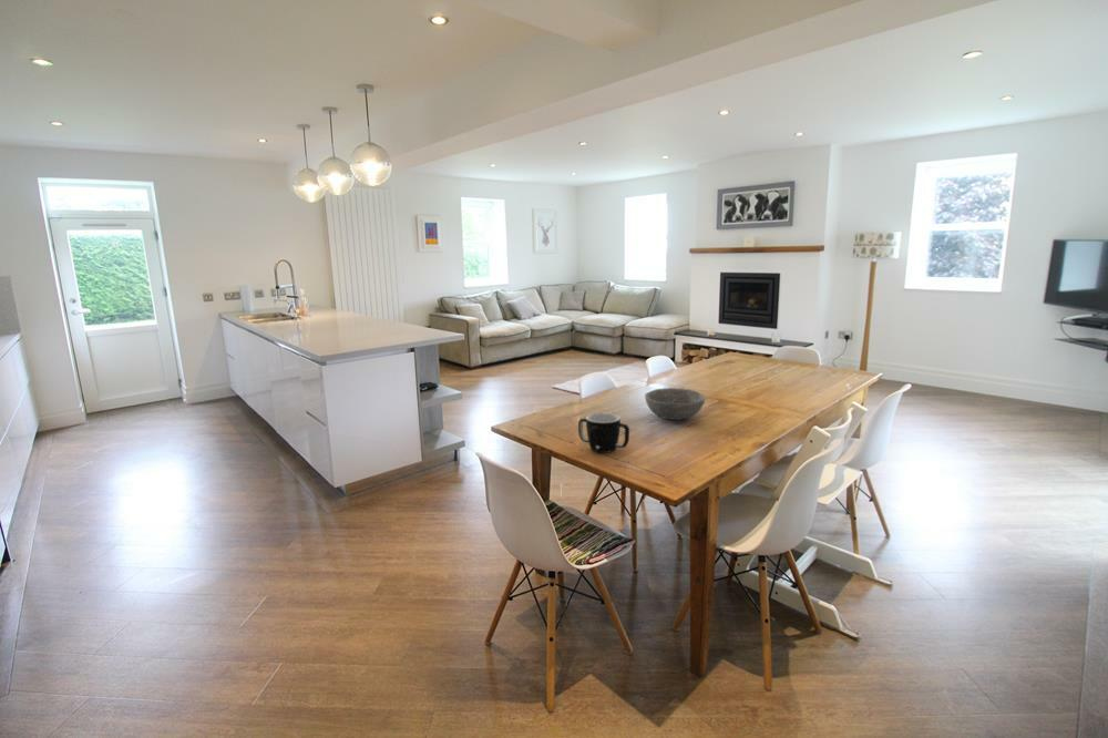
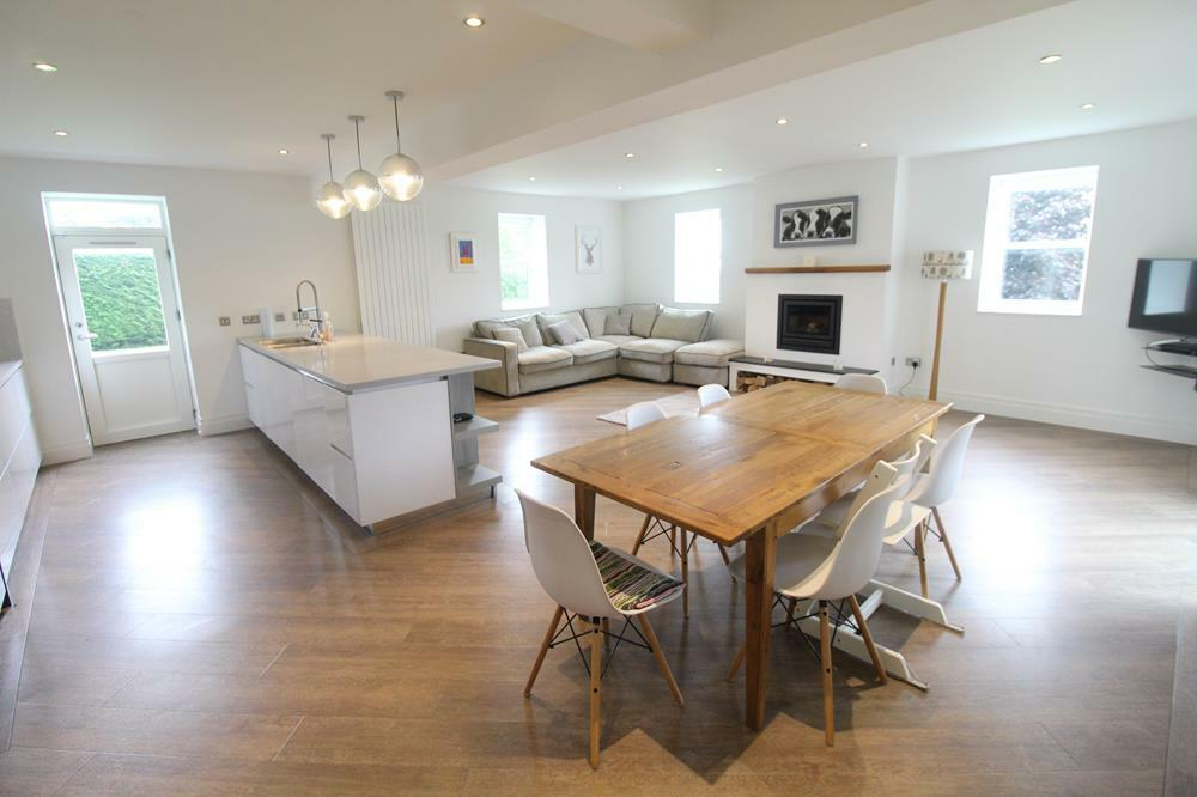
- bowl [644,387,707,421]
- mug [577,412,630,454]
